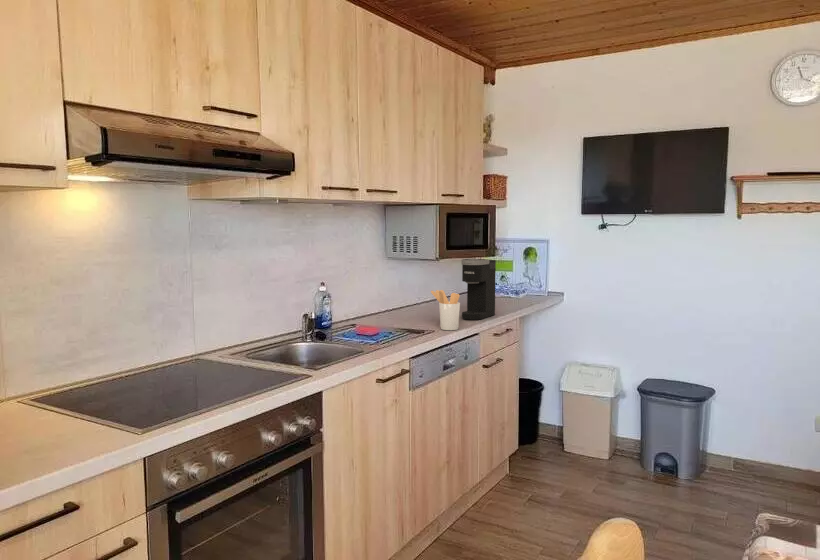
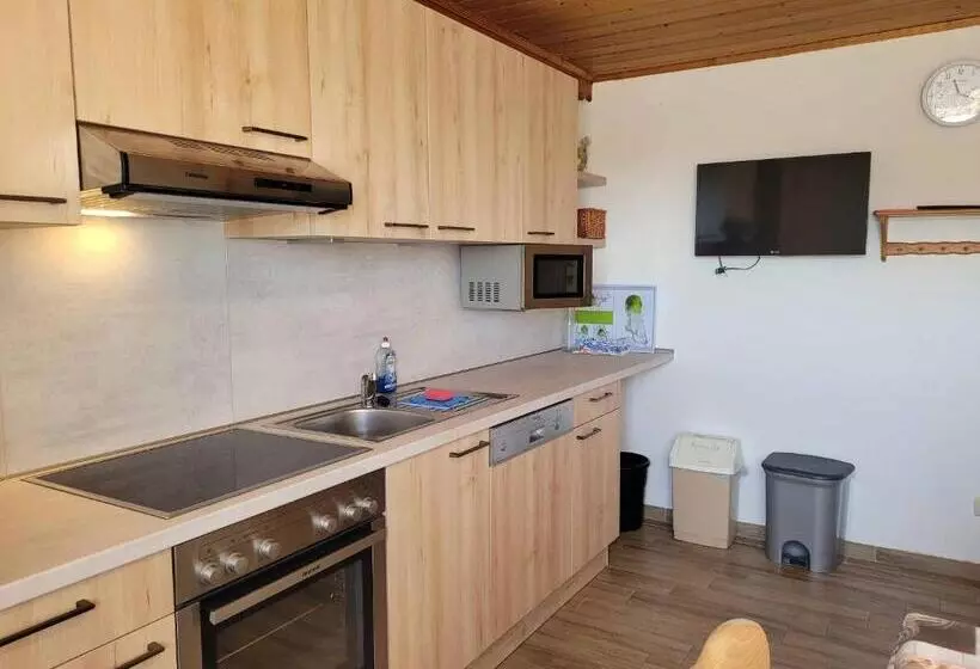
- utensil holder [430,289,461,331]
- coffee maker [461,258,497,321]
